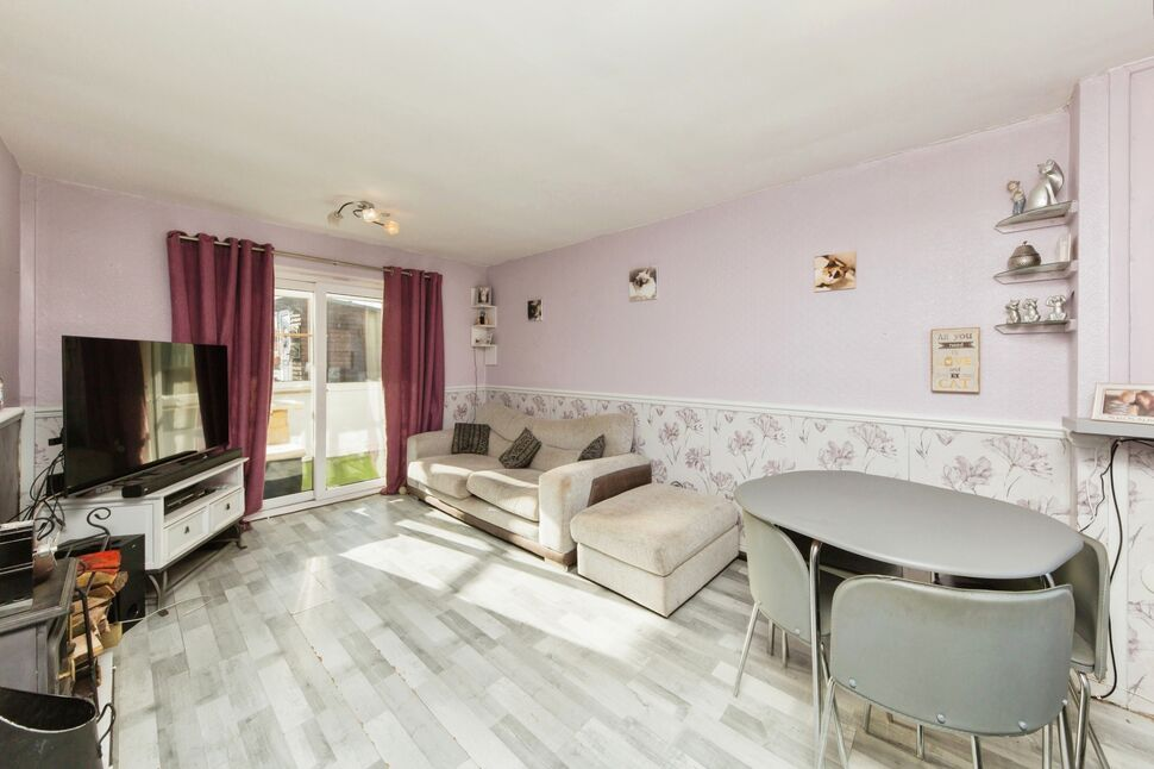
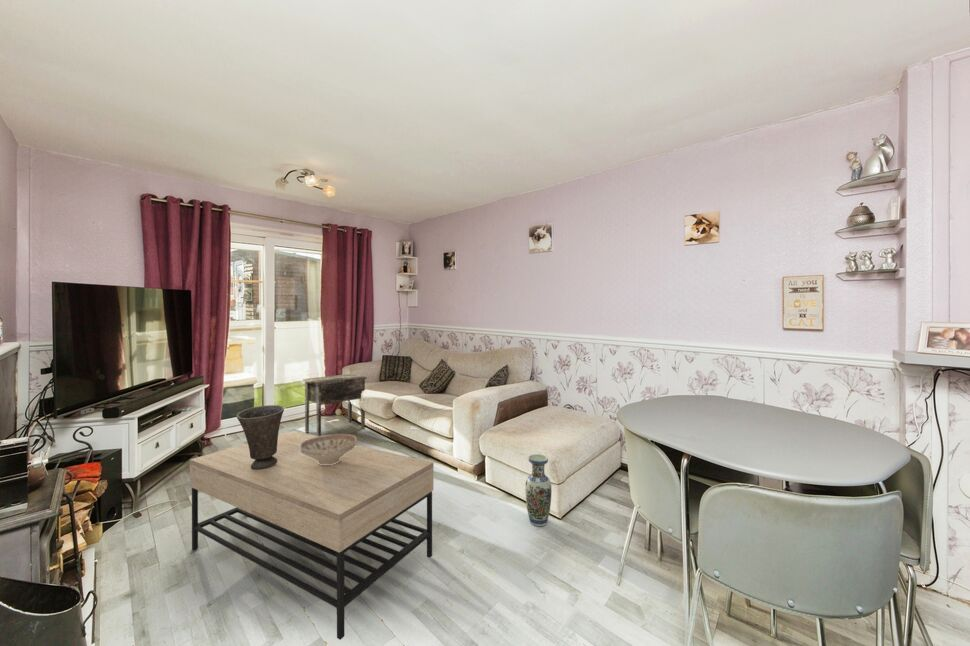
+ coffee table [189,430,434,641]
+ vase [524,453,553,527]
+ side table [302,373,368,436]
+ vase [236,404,285,470]
+ decorative bowl [300,433,358,465]
